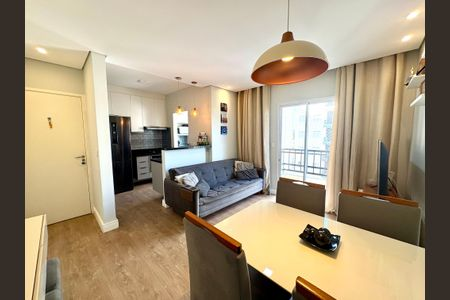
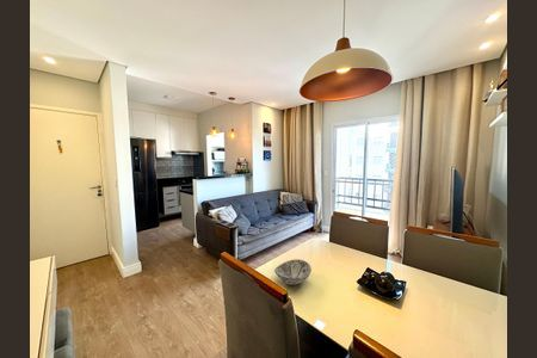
+ decorative bowl [273,258,313,286]
